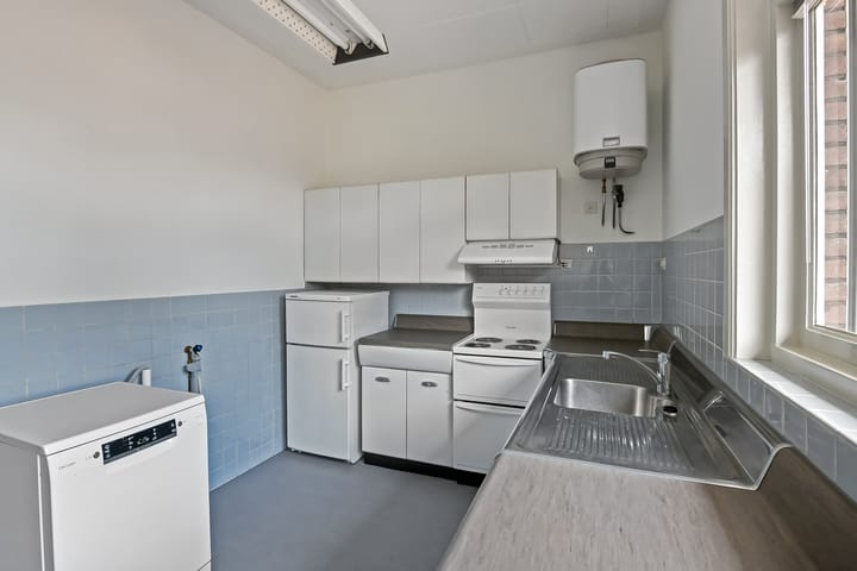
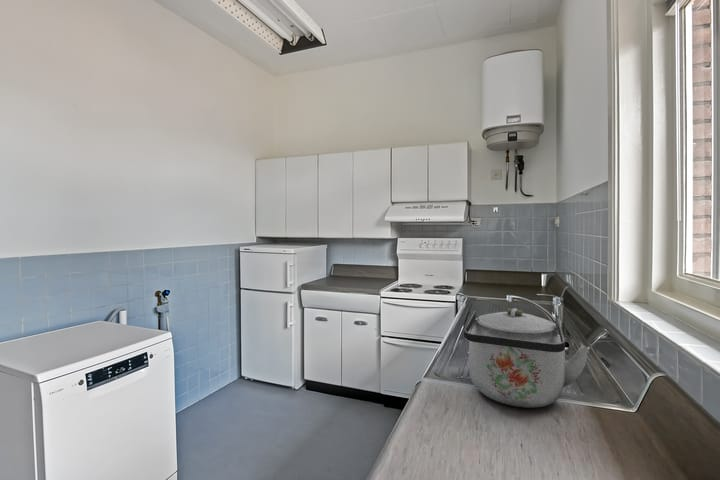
+ kettle [463,307,591,409]
